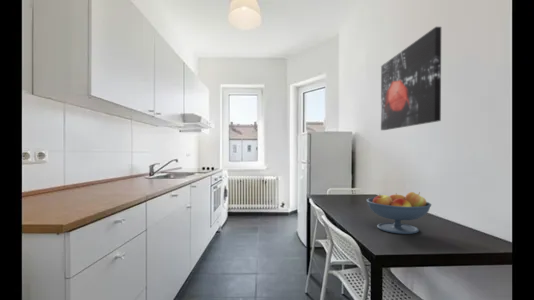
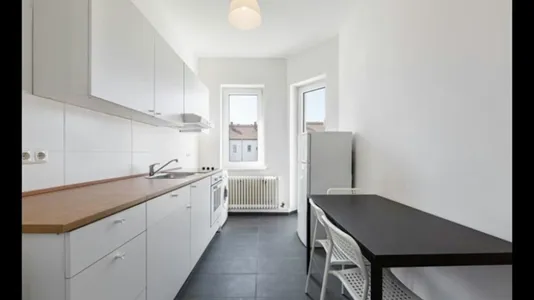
- fruit bowl [366,191,432,235]
- wall art [380,26,442,131]
